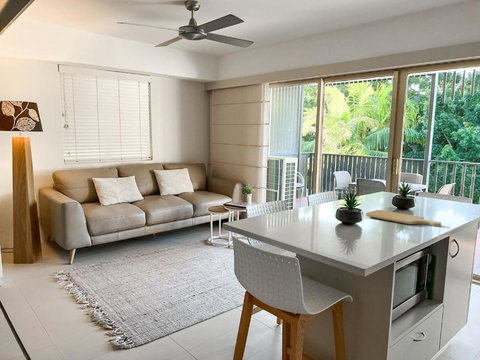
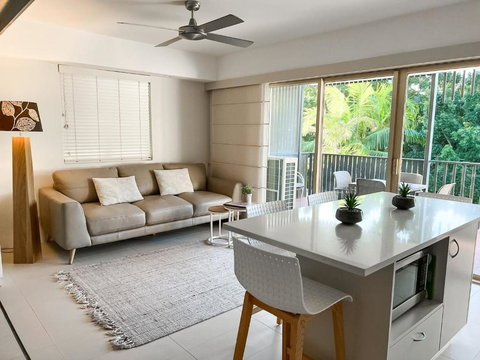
- chopping board [364,209,442,228]
